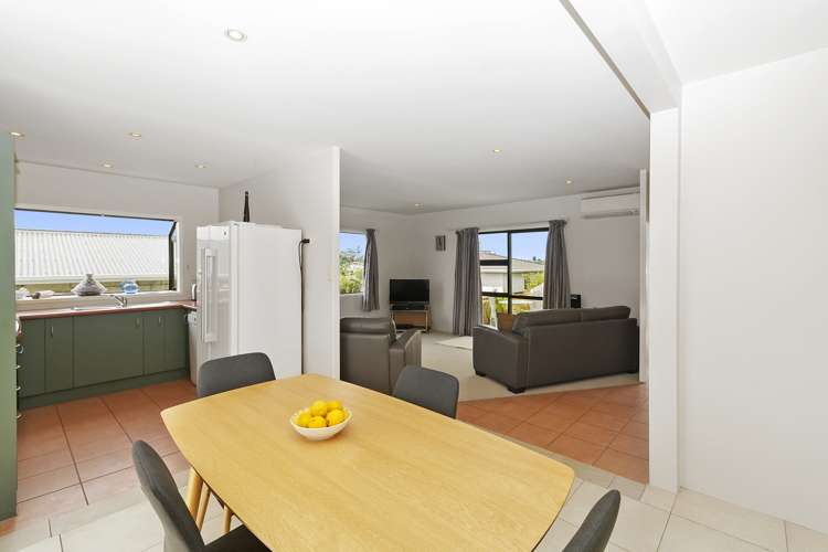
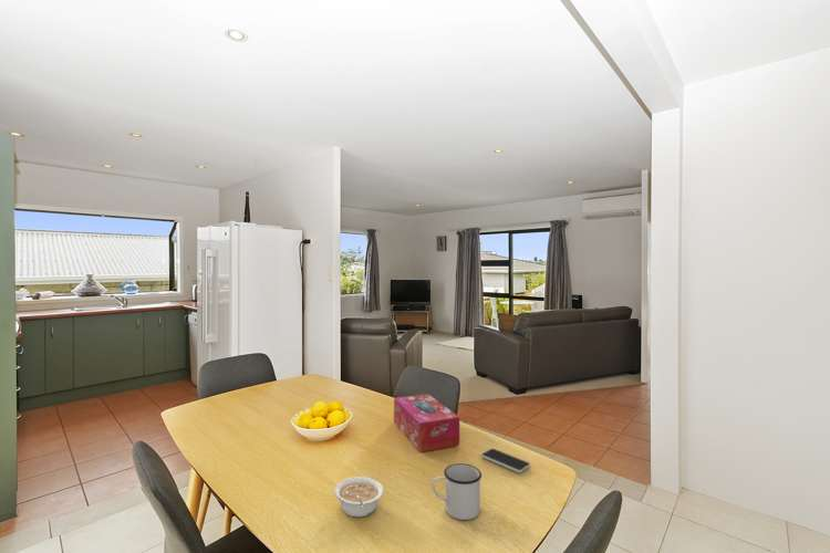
+ tissue box [393,393,460,452]
+ legume [333,476,384,519]
+ smartphone [480,448,531,473]
+ mug [430,462,483,521]
